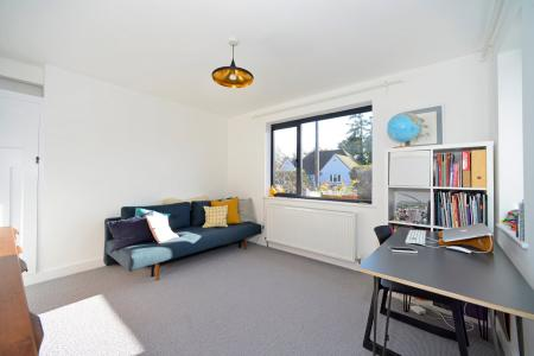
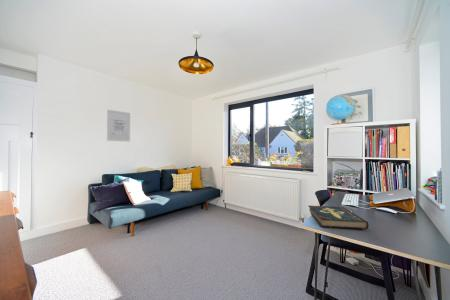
+ book [308,205,370,230]
+ wall art [106,109,131,143]
